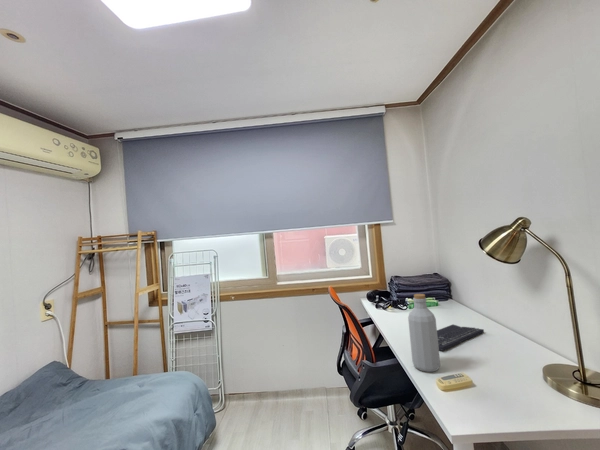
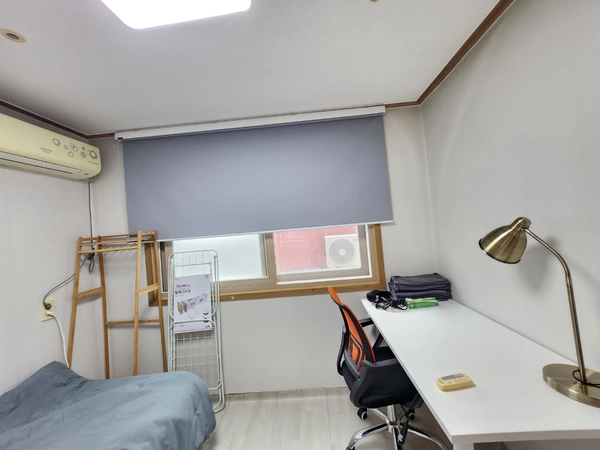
- keyboard [437,324,485,352]
- bottle [407,293,441,373]
